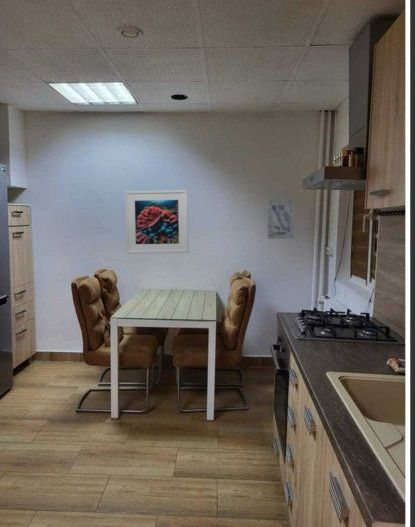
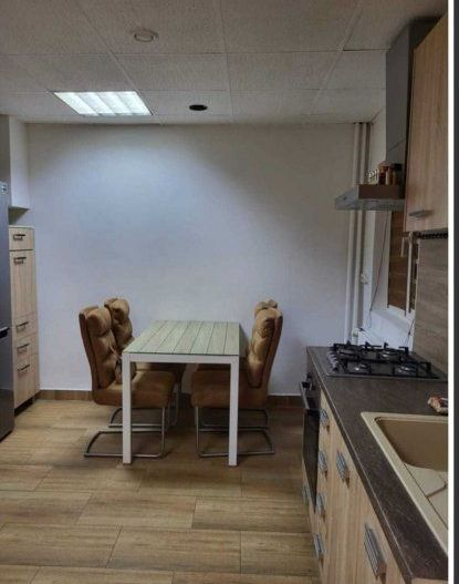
- wall art [266,198,295,240]
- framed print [124,189,190,255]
